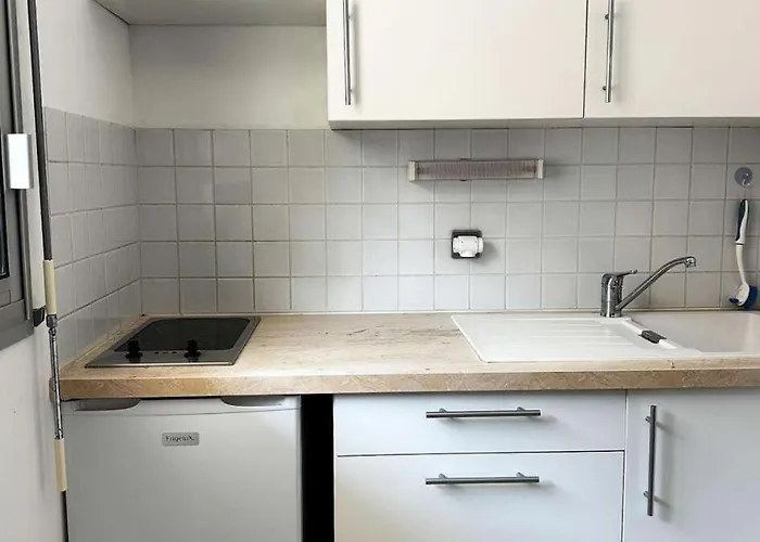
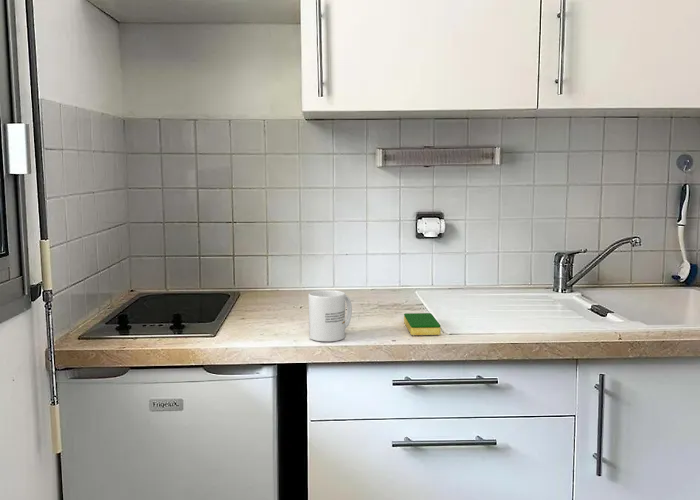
+ dish sponge [403,312,442,336]
+ mug [307,289,353,342]
